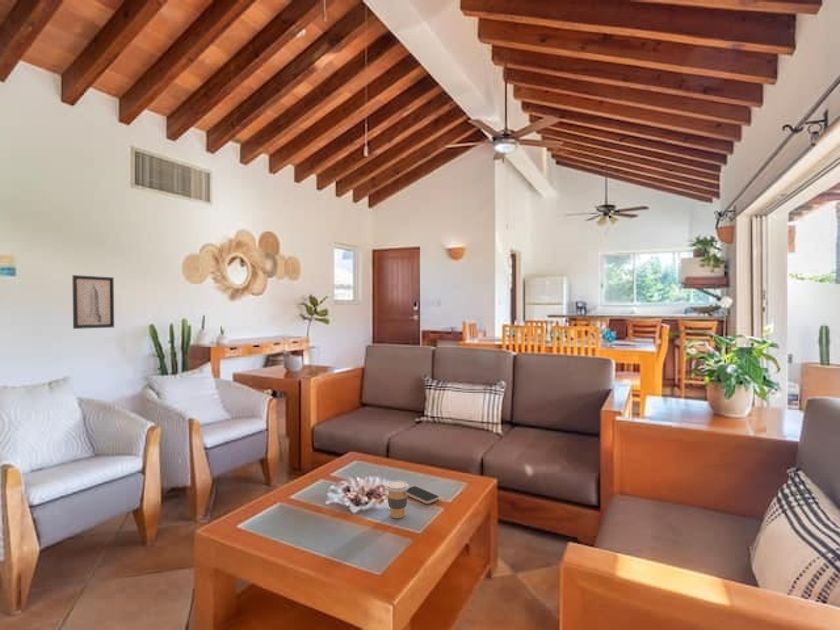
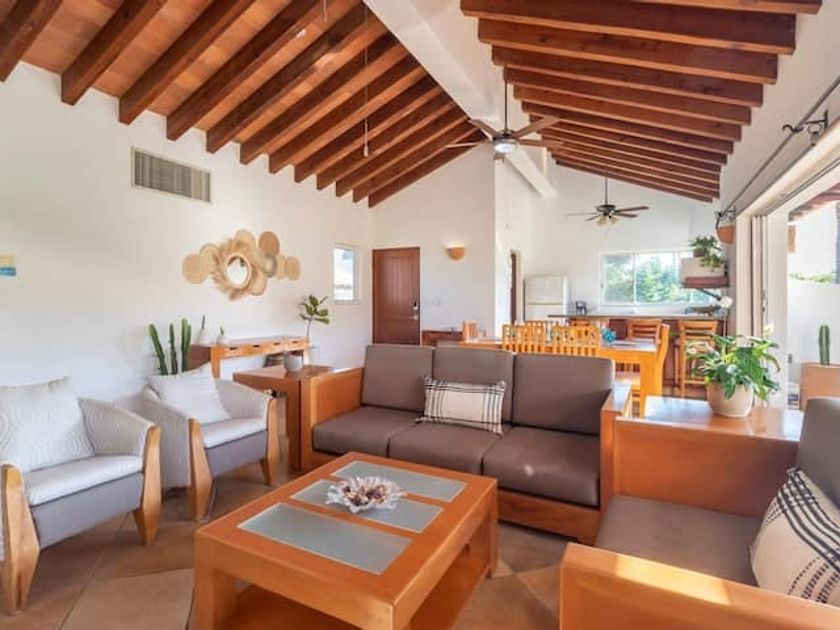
- smartphone [406,485,440,505]
- wall art [71,274,115,330]
- coffee cup [385,480,410,519]
